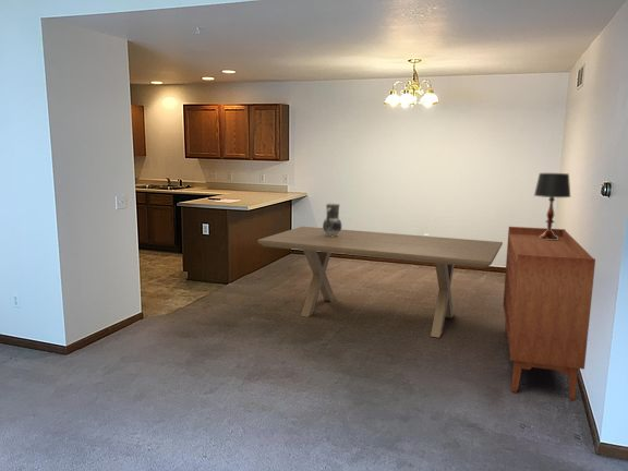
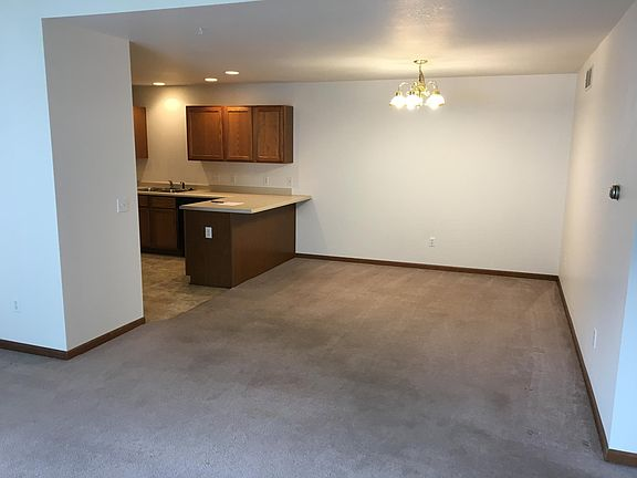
- sideboard [502,226,596,401]
- dining table [256,226,504,339]
- table lamp [533,172,571,240]
- ceramic jug [322,202,342,237]
